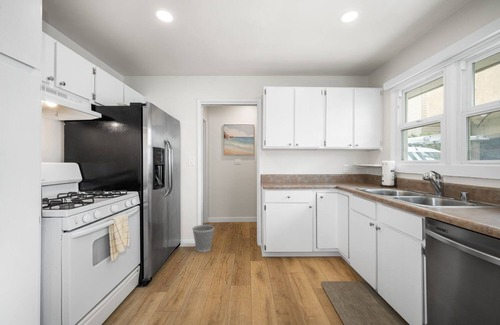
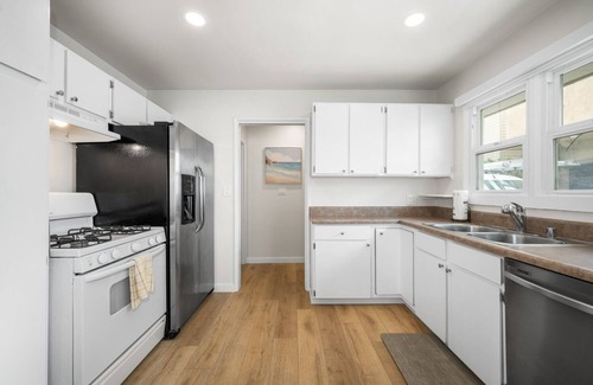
- wastebasket [191,224,216,253]
